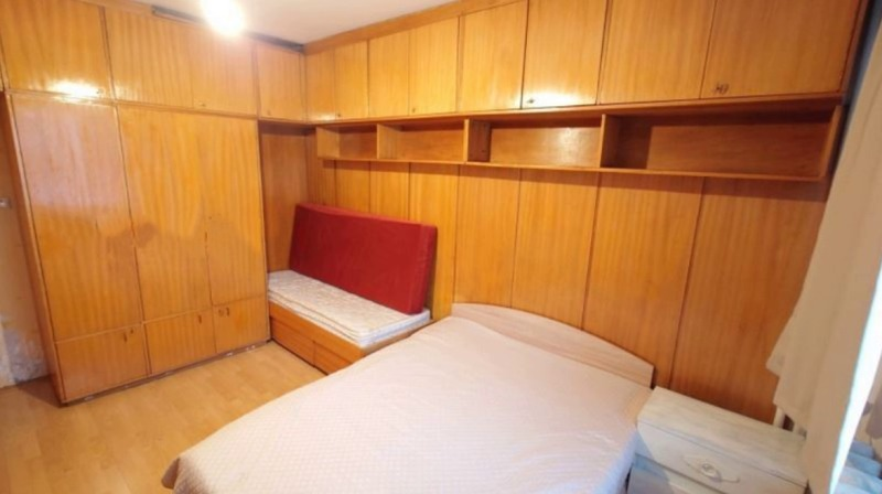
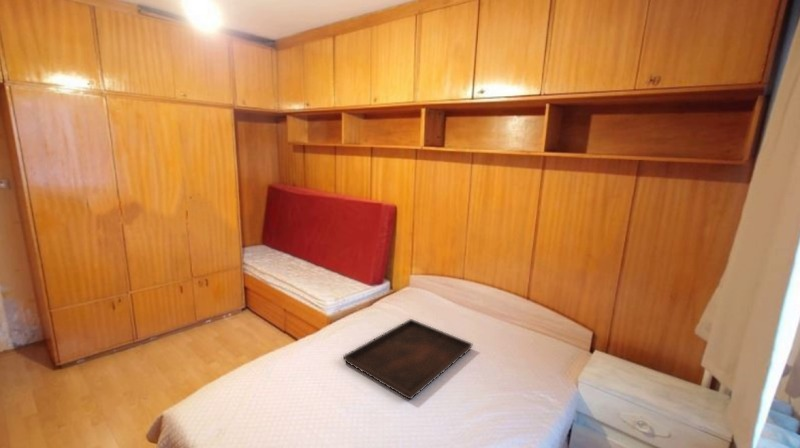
+ serving tray [342,318,473,401]
